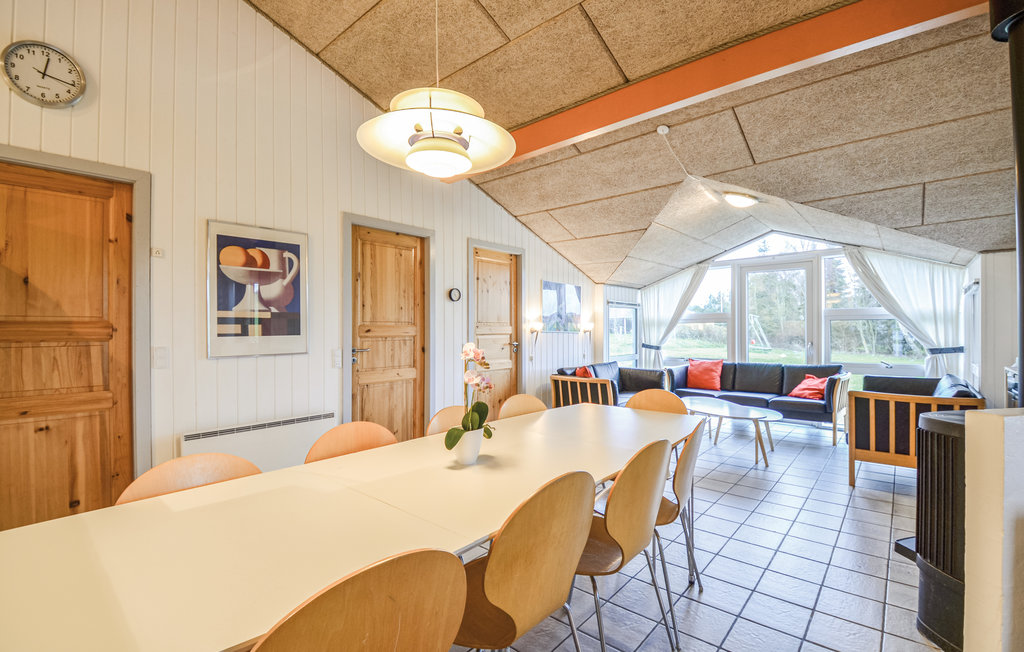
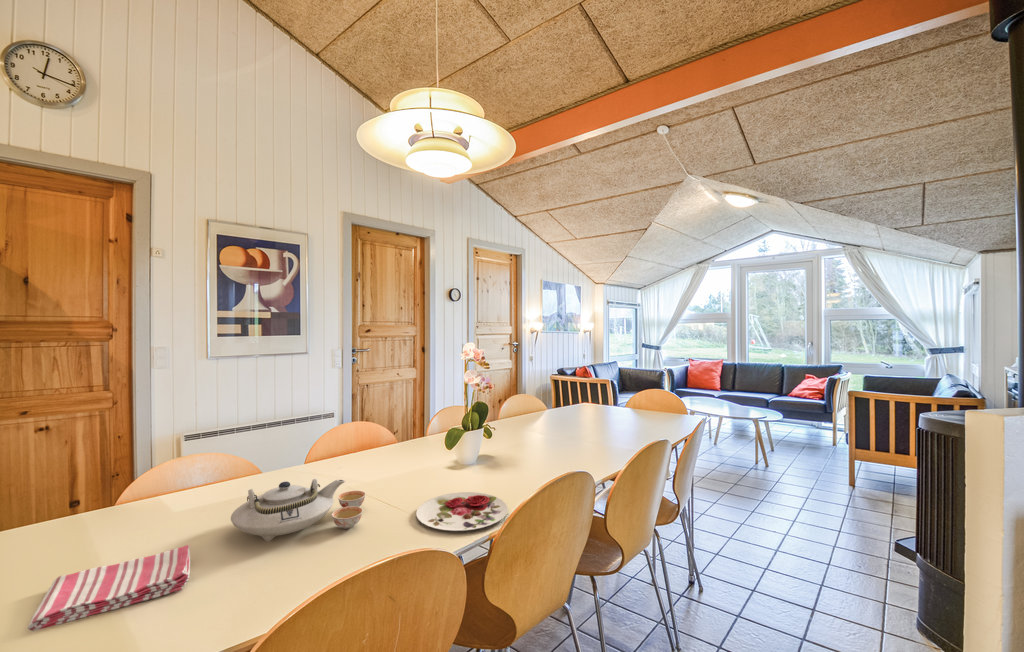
+ teapot [230,478,367,542]
+ plate [415,491,509,532]
+ dish towel [27,544,191,632]
